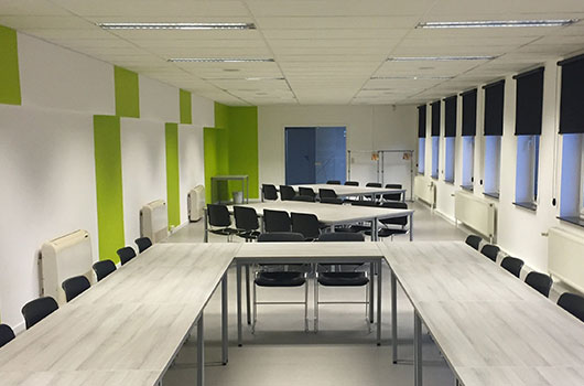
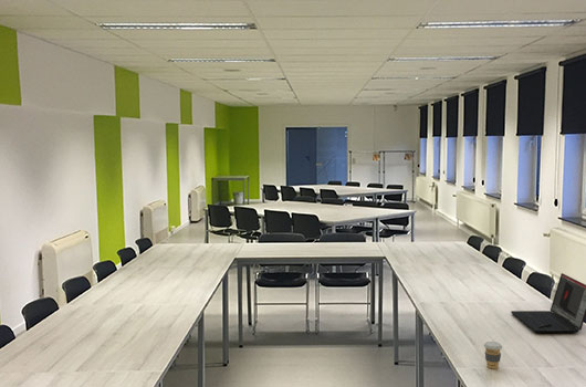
+ laptop [510,272,586,334]
+ coffee cup [483,341,503,370]
